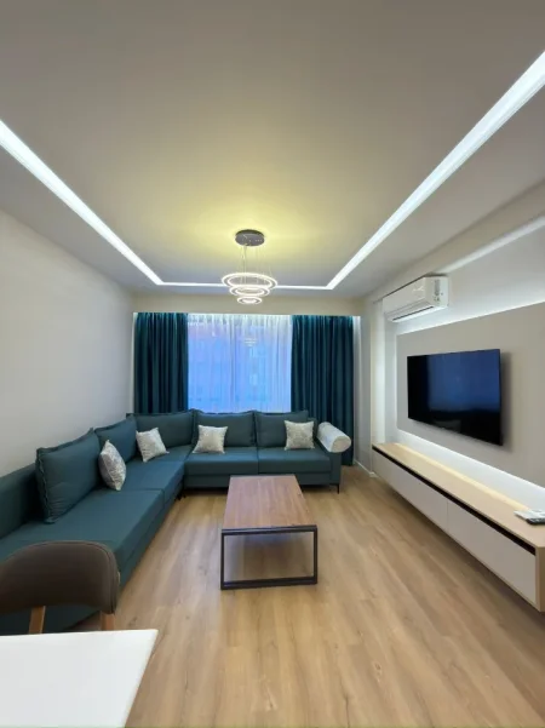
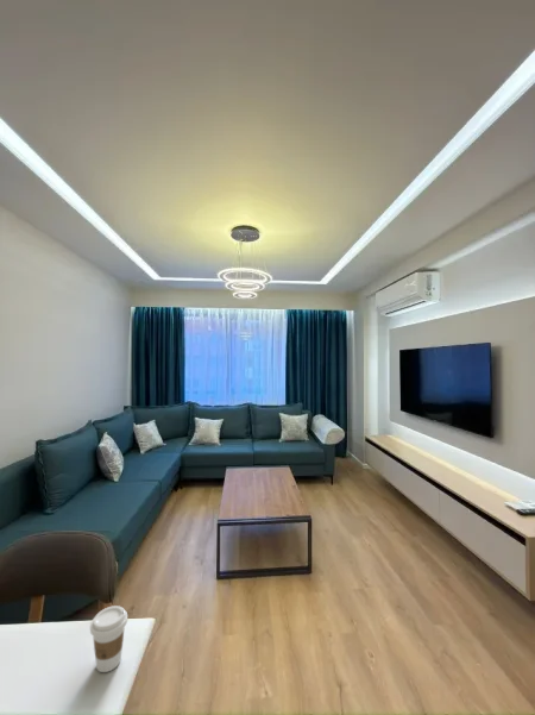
+ coffee cup [89,604,128,673]
